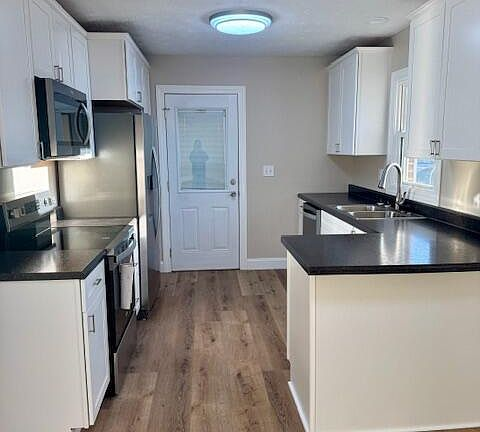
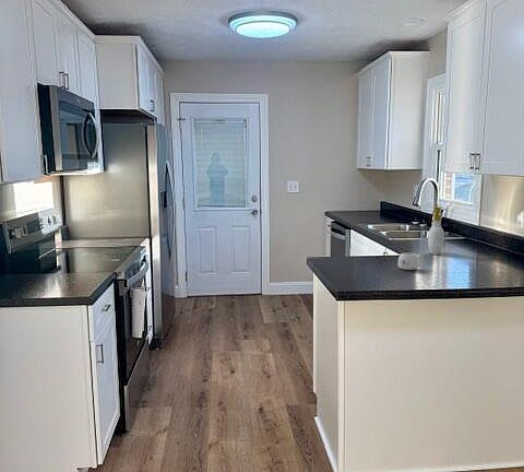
+ mug [397,251,426,271]
+ soap bottle [427,205,448,256]
